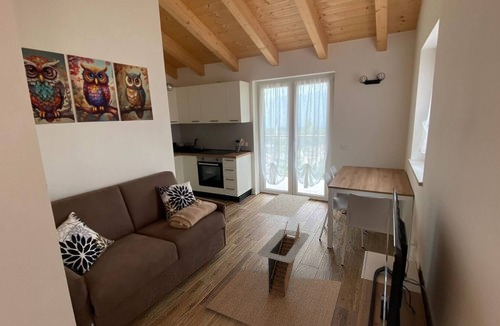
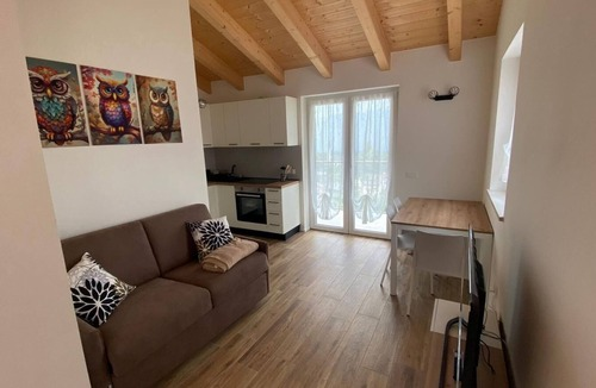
- coffee table [205,193,343,326]
